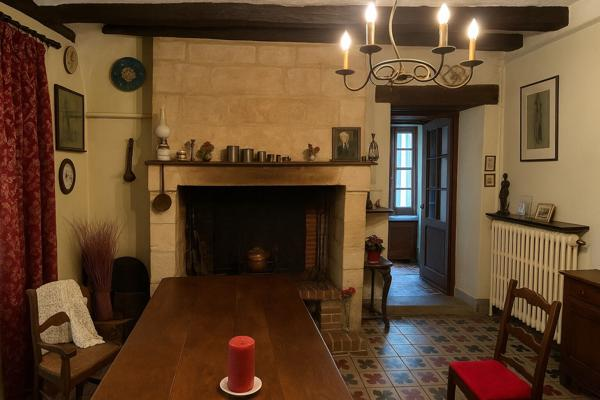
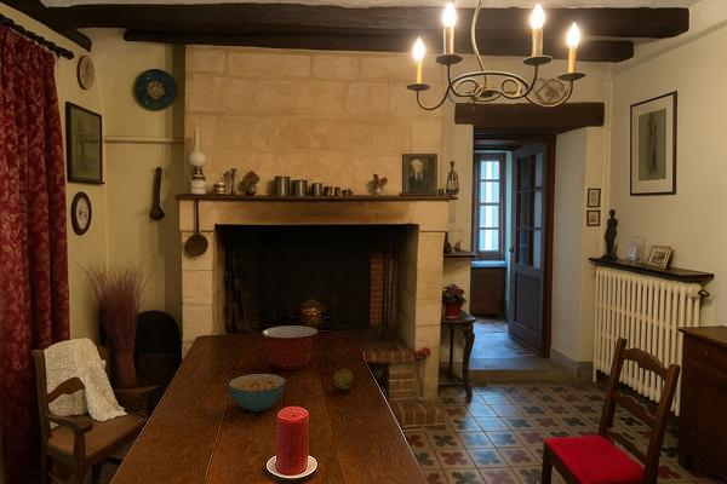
+ apple [333,368,355,391]
+ cereal bowl [228,373,286,413]
+ mixing bowl [262,324,319,371]
